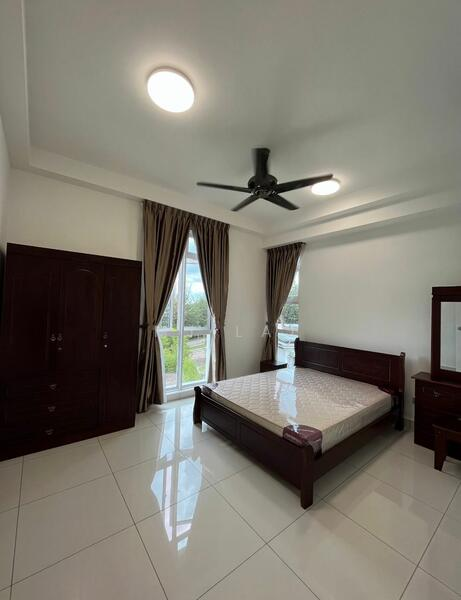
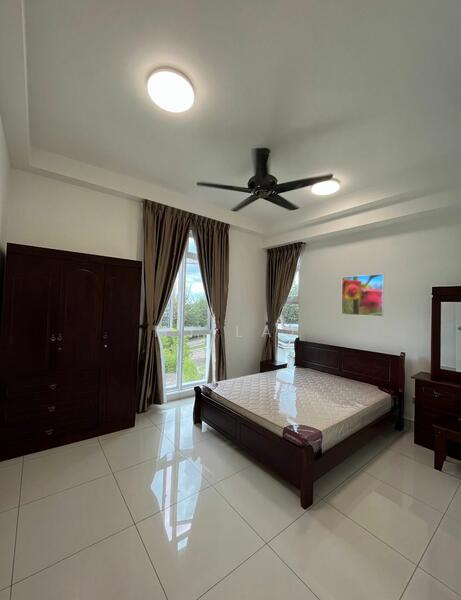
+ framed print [340,273,385,317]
